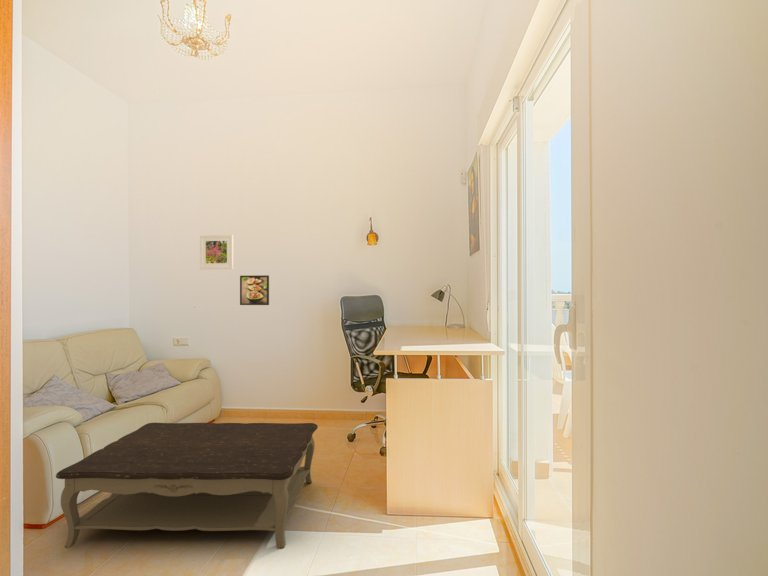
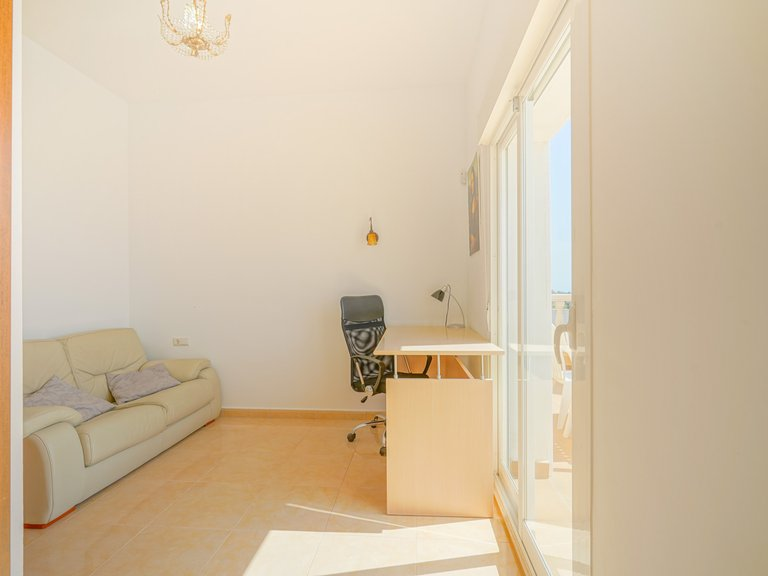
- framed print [239,274,270,306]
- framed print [199,234,234,270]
- coffee table [55,422,319,550]
